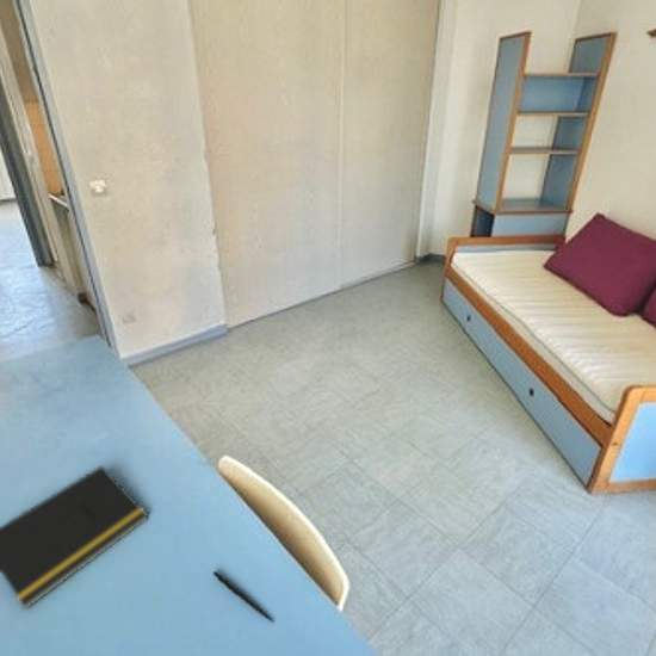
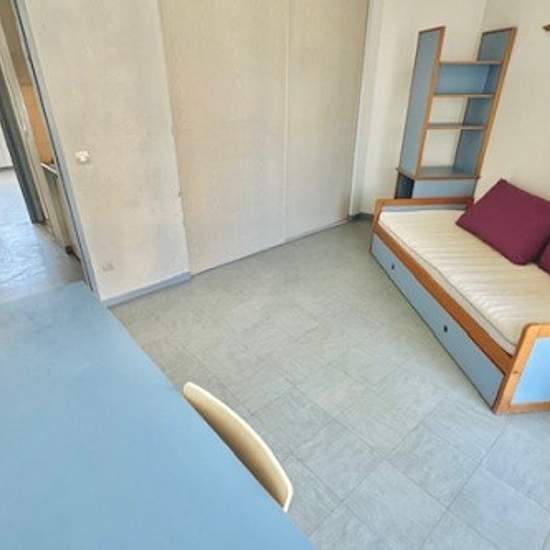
- notepad [0,464,149,611]
- pen [212,570,276,624]
